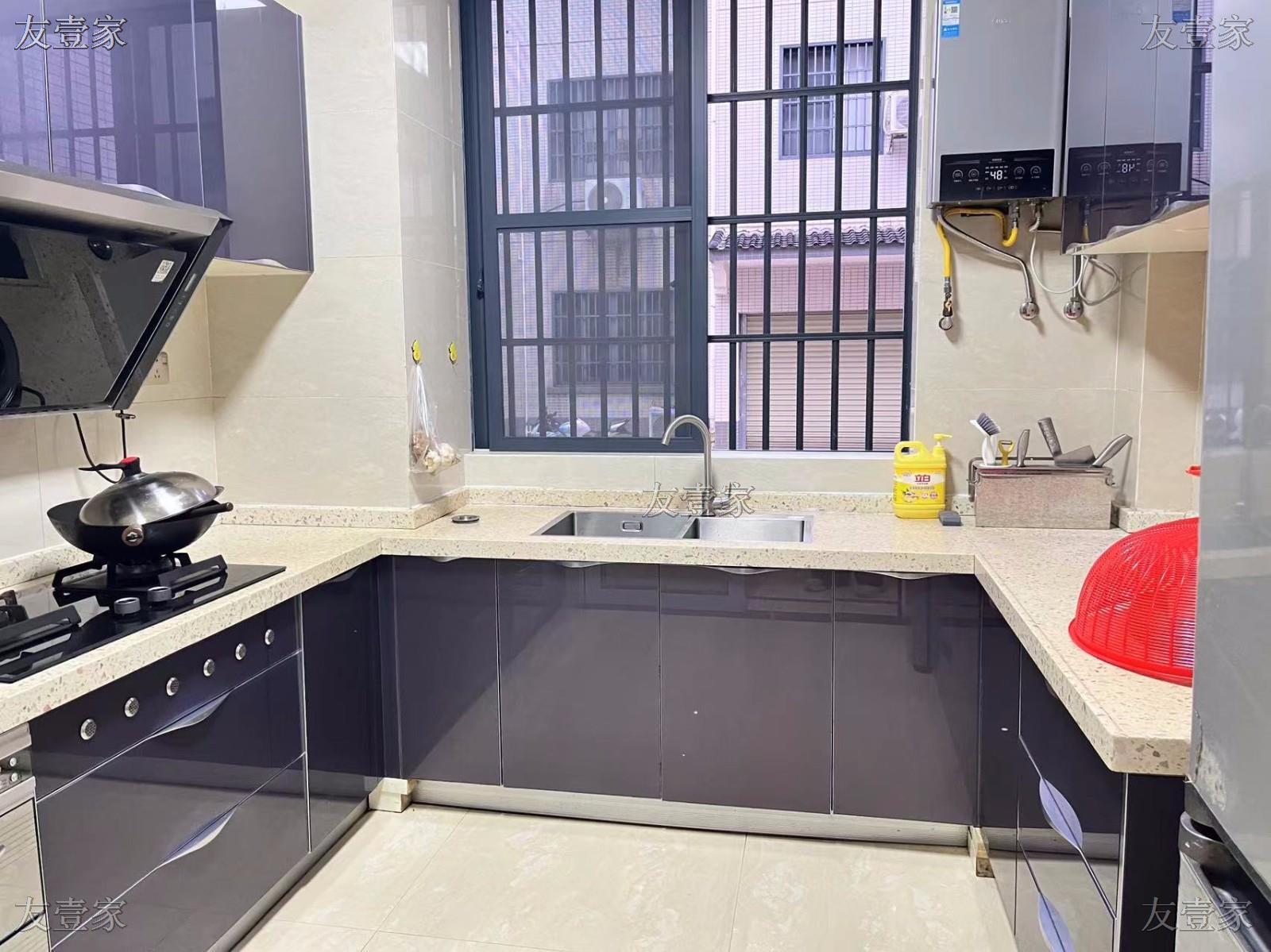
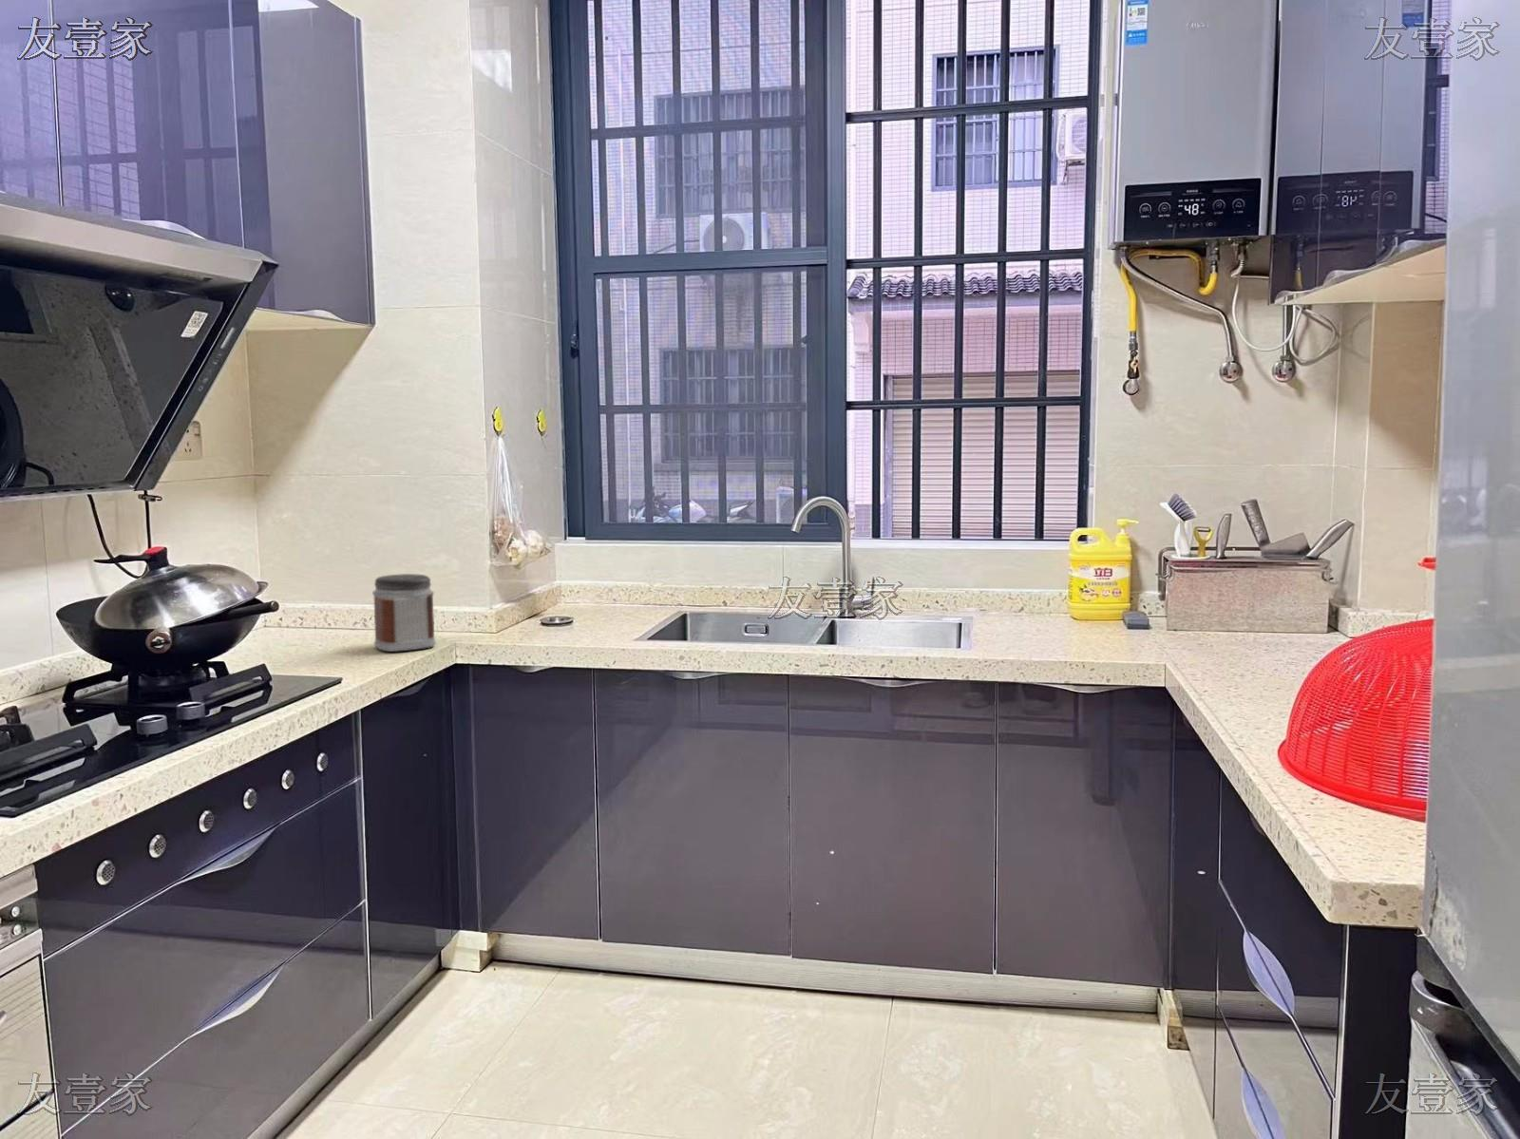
+ jar [372,573,437,652]
